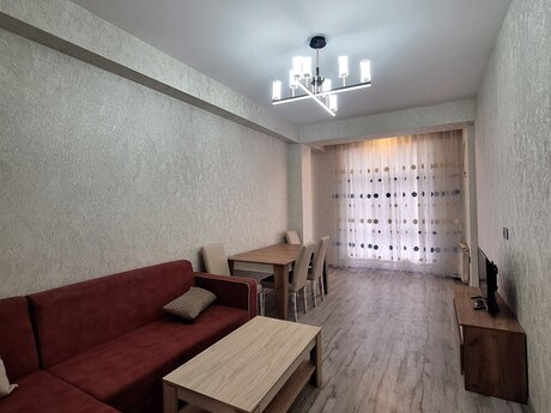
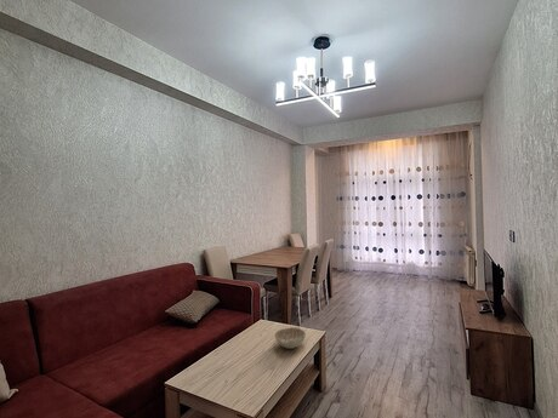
+ decorative bowl [273,326,307,350]
